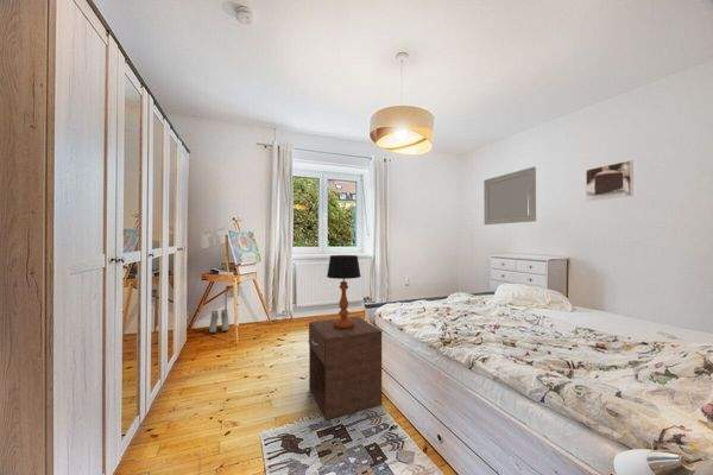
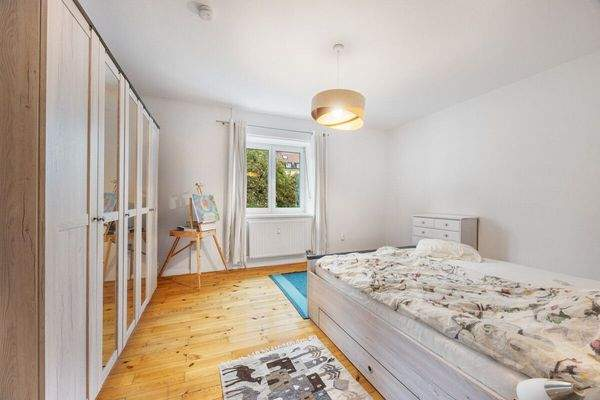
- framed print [585,159,635,202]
- nightstand [308,315,383,422]
- boots [208,309,231,334]
- table lamp [326,254,362,329]
- home mirror [482,166,537,226]
